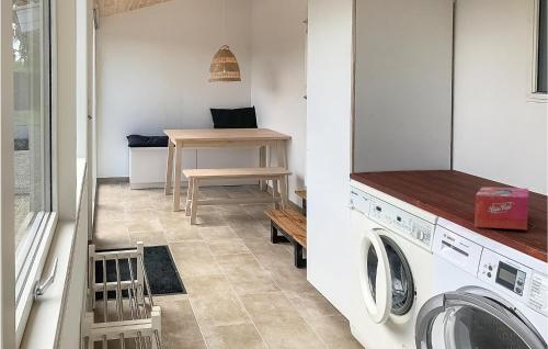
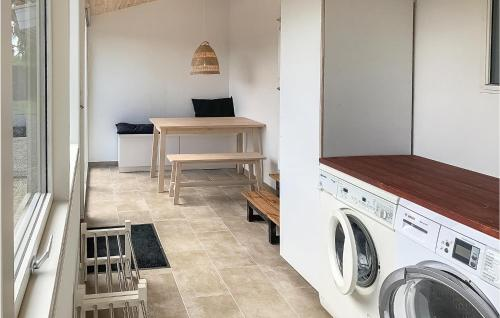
- tissue box [473,185,529,230]
